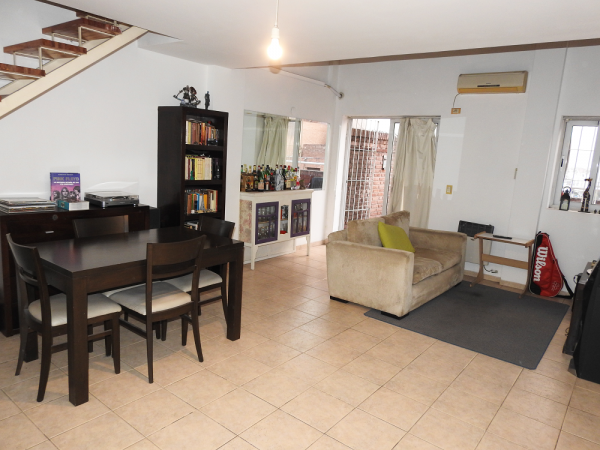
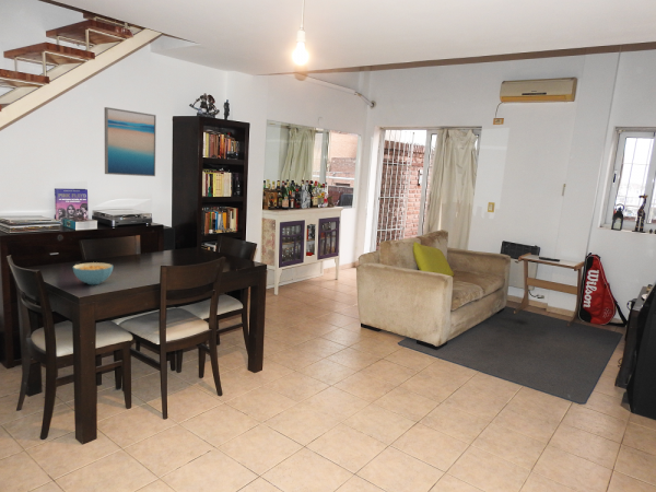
+ wall art [103,106,157,177]
+ cereal bowl [72,261,114,285]
